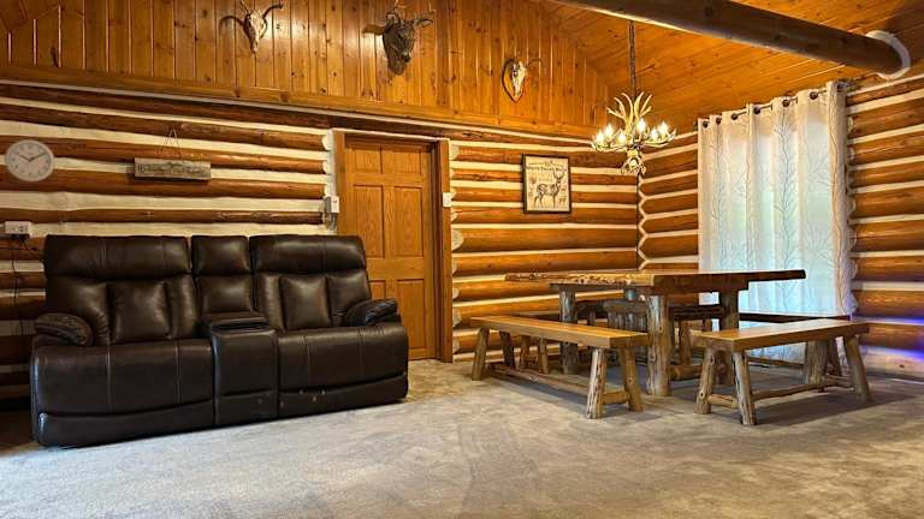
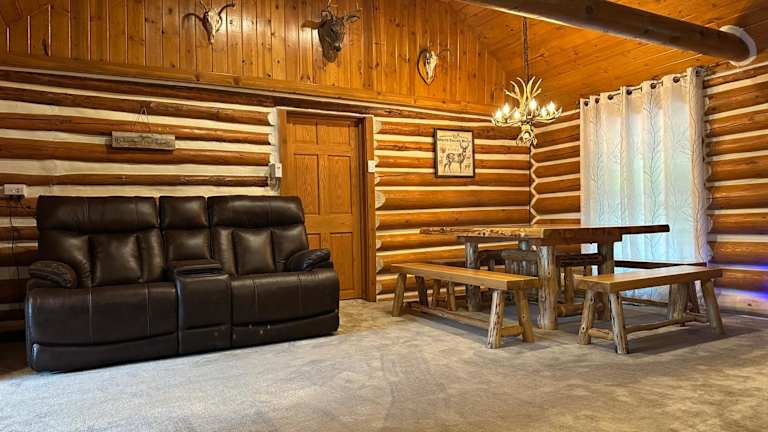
- wall clock [4,138,57,183]
